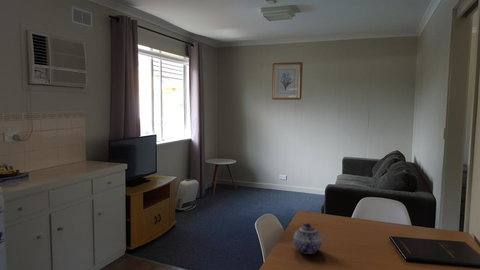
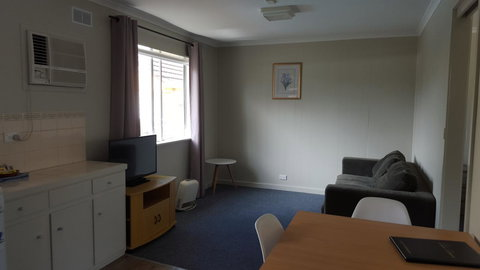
- teapot [293,222,323,255]
